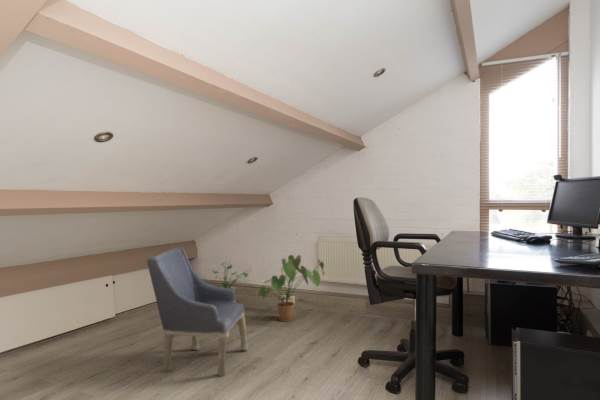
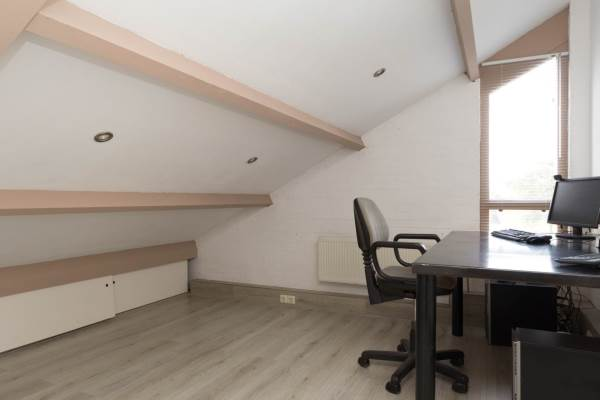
- potted plant [211,254,252,297]
- armchair [146,246,249,377]
- house plant [257,254,326,323]
